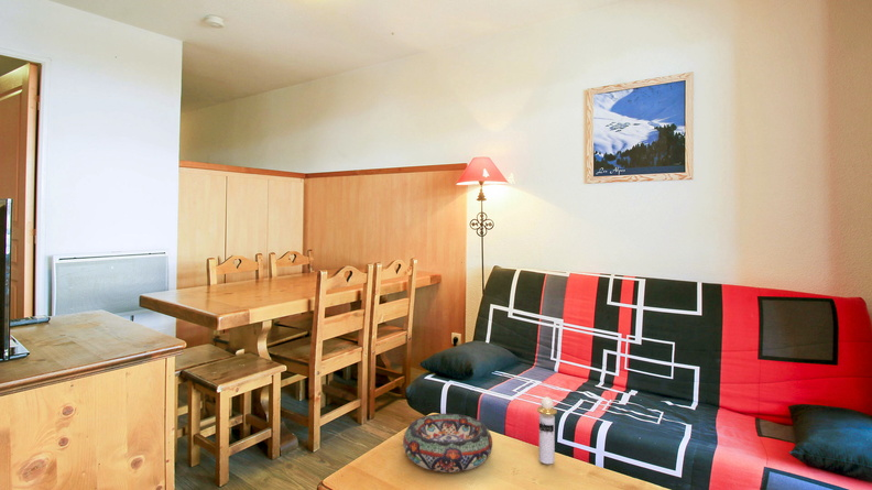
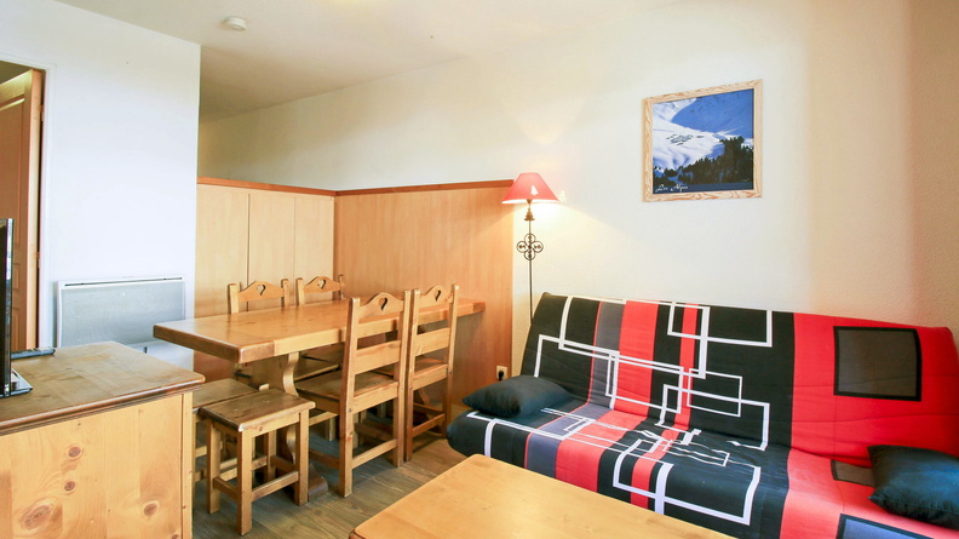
- perfume bottle [536,395,558,465]
- decorative bowl [402,413,493,473]
